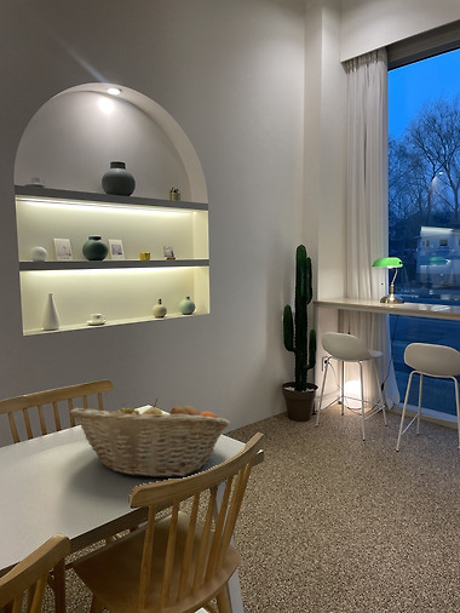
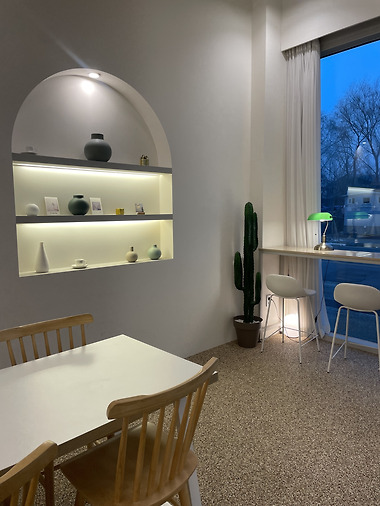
- fruit basket [69,397,231,479]
